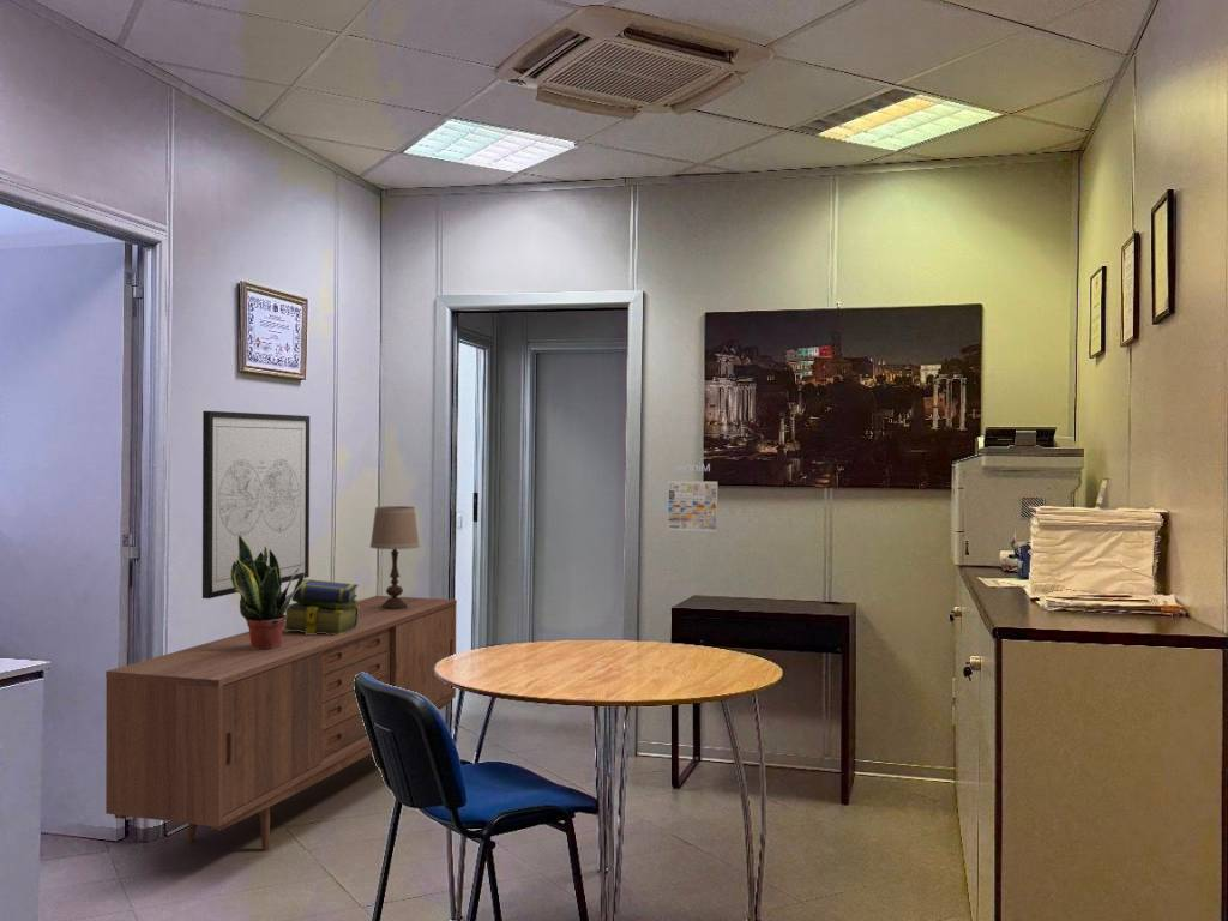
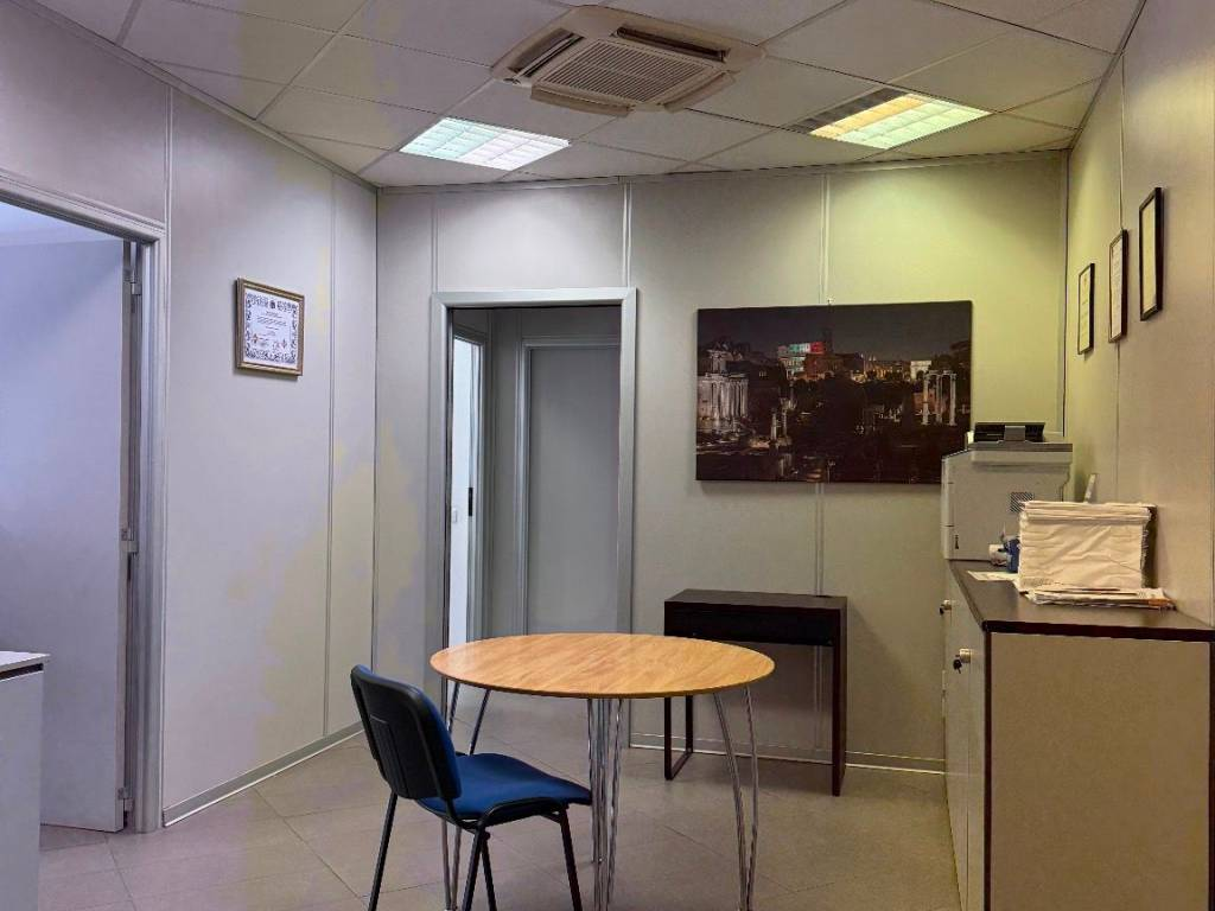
- stack of books [283,578,361,636]
- potted plant [230,535,305,650]
- table lamp [369,505,421,610]
- calendar [667,462,718,532]
- wall art [201,410,311,600]
- sideboard [104,595,458,853]
